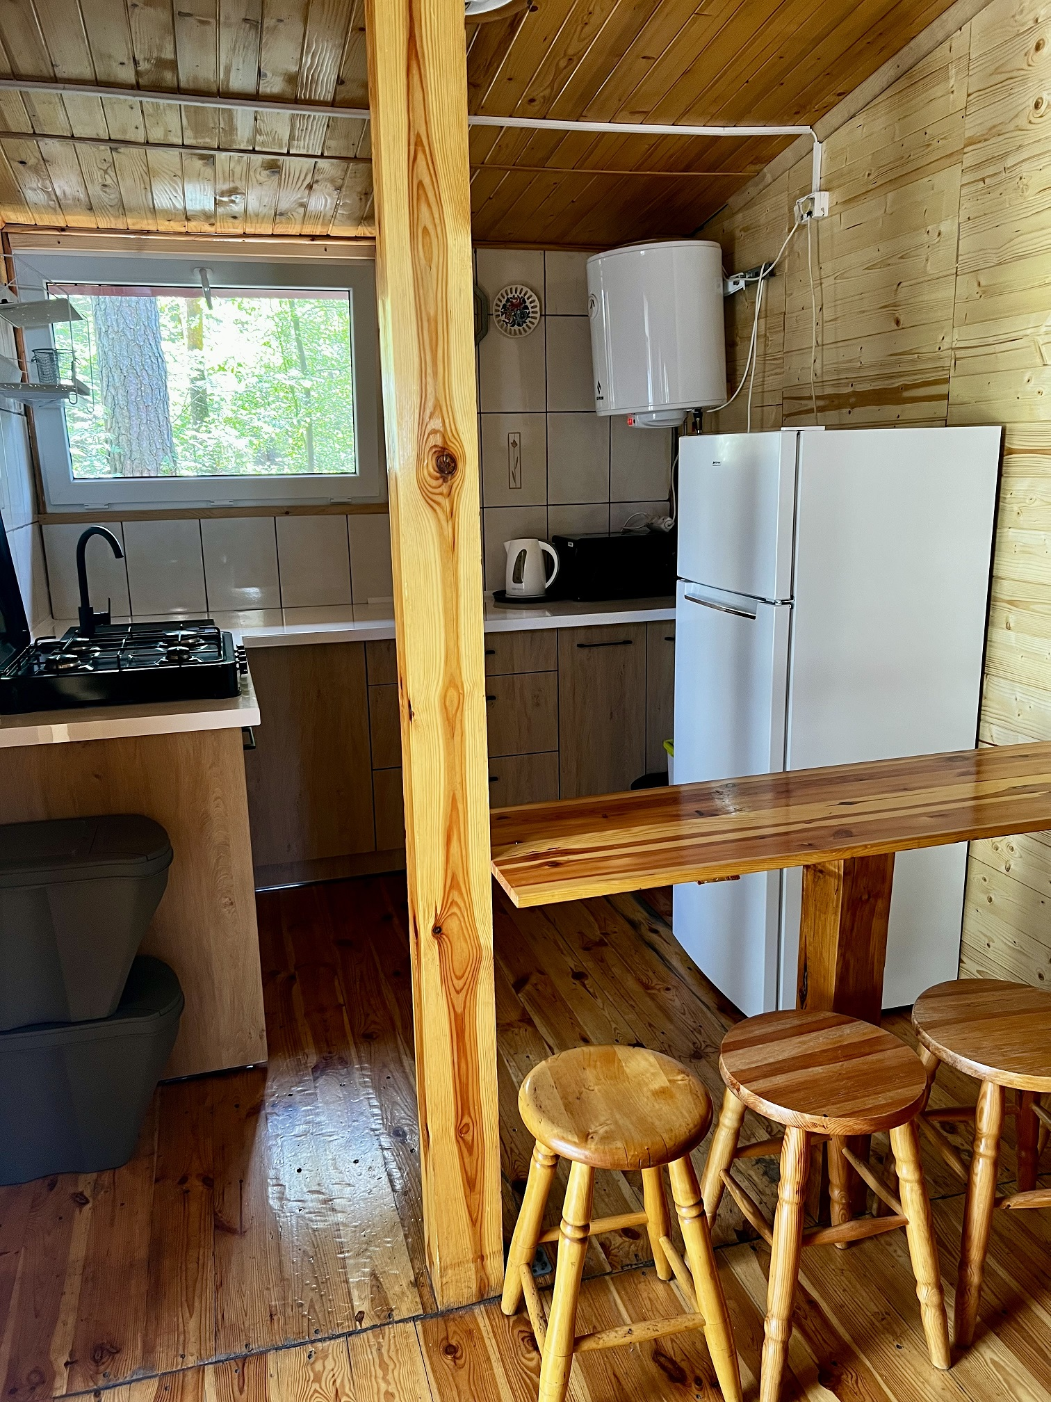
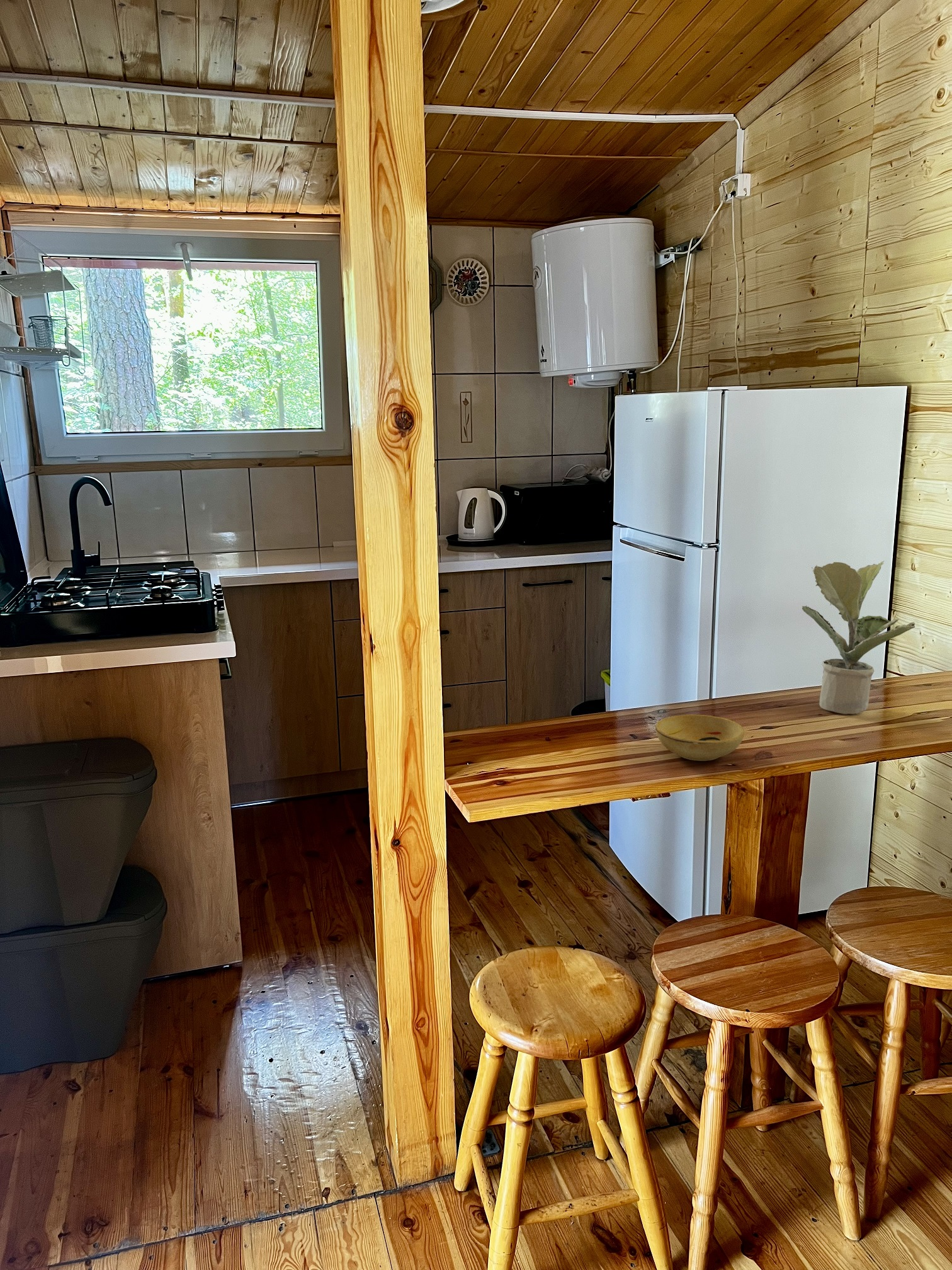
+ bowl [655,714,745,762]
+ potted plant [802,560,915,715]
